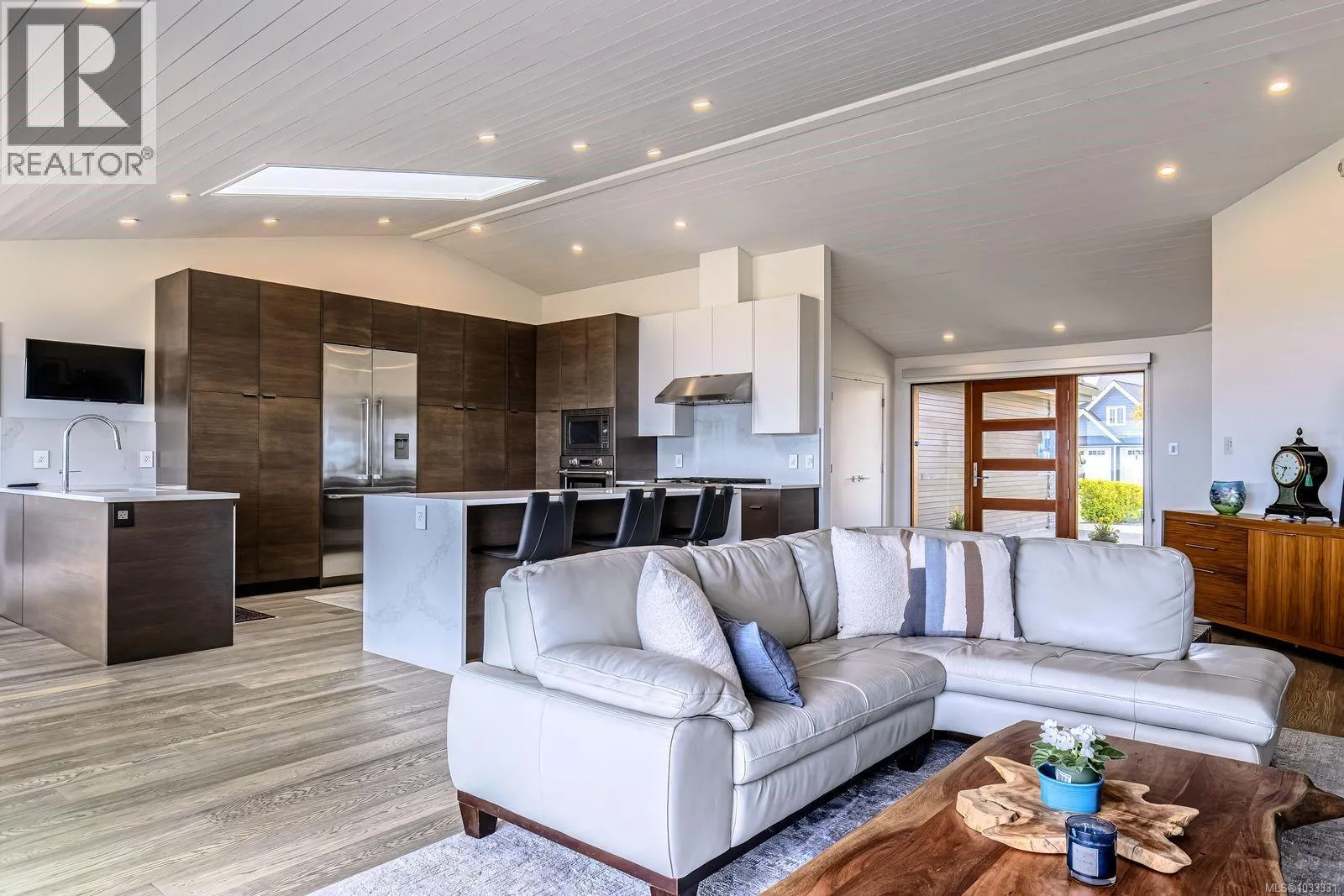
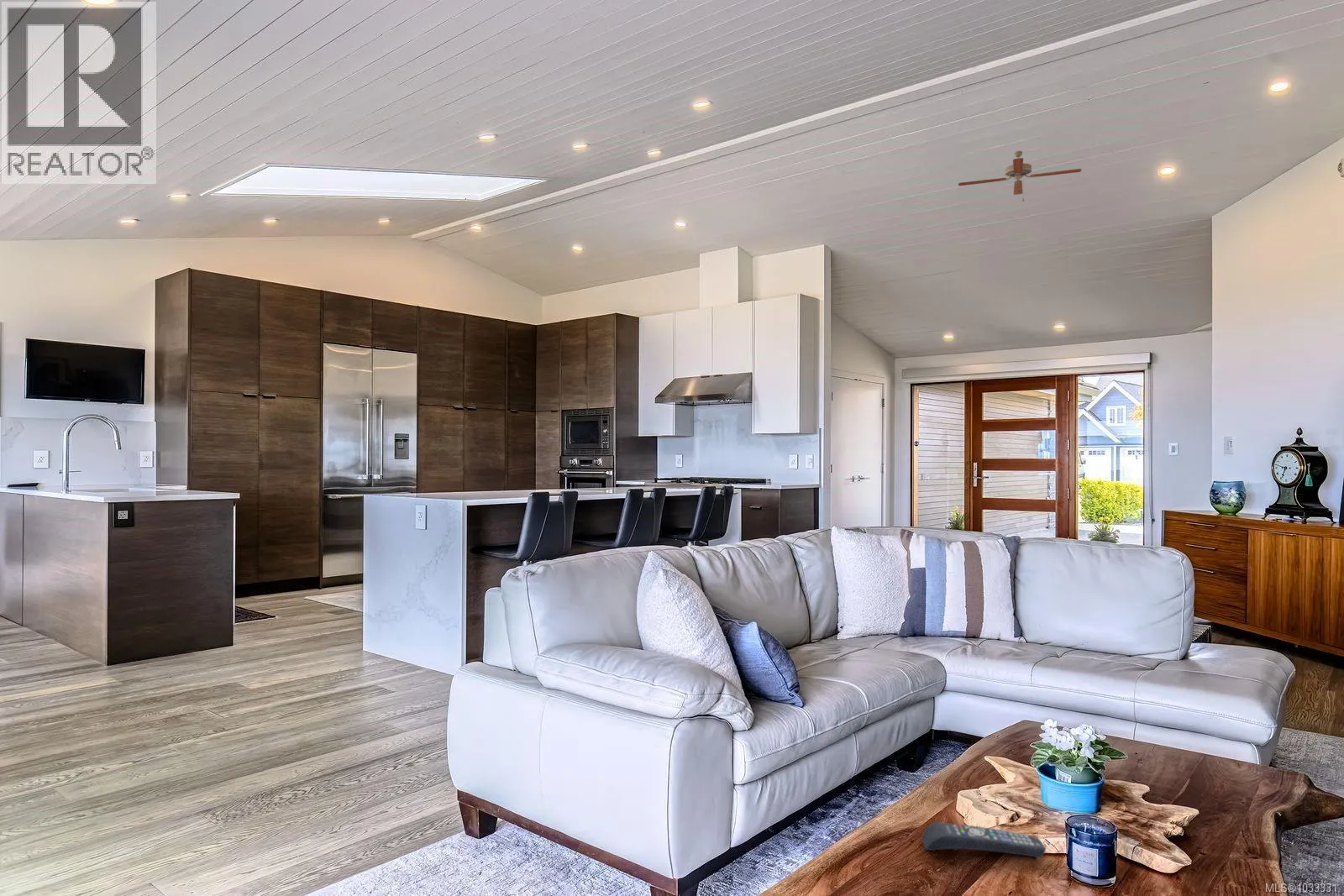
+ remote control [921,821,1047,858]
+ ceiling fan [958,150,1082,202]
